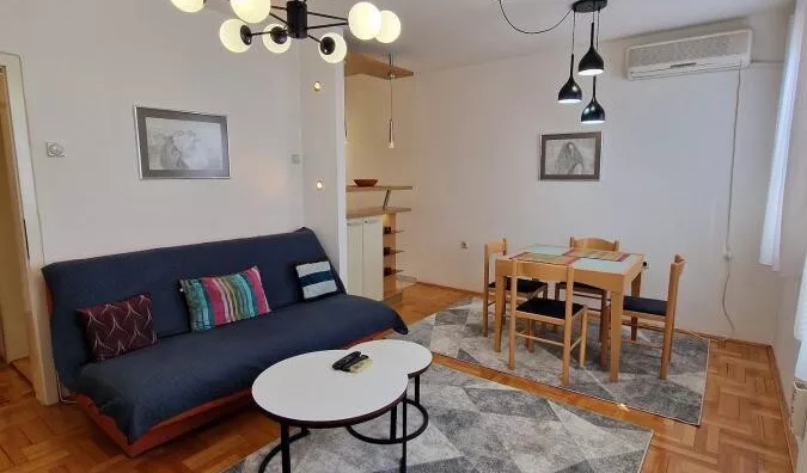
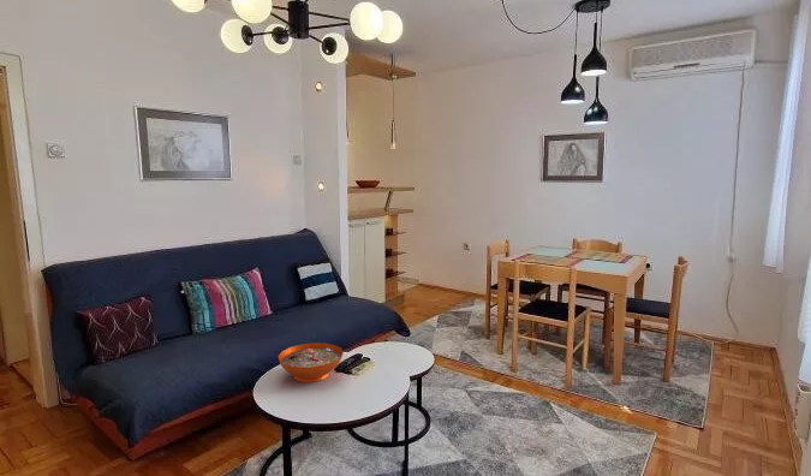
+ decorative bowl [278,341,345,383]
